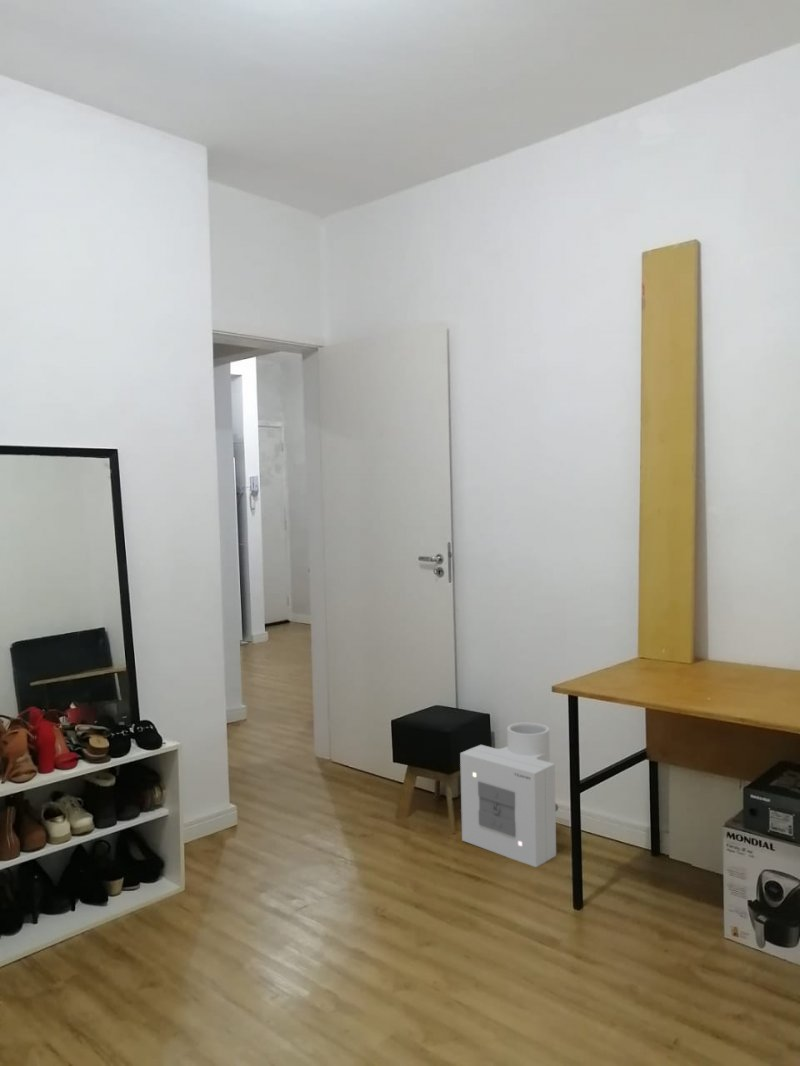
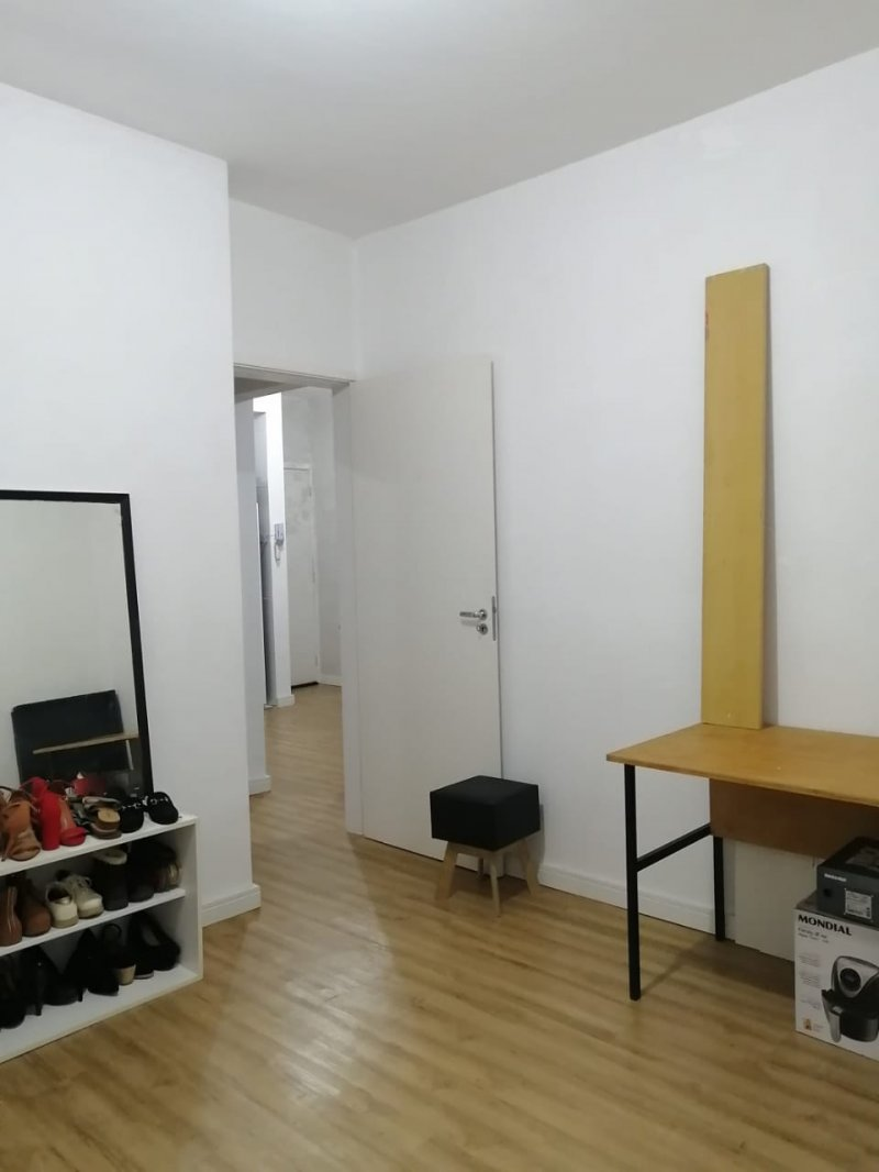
- air purifier [459,721,559,868]
